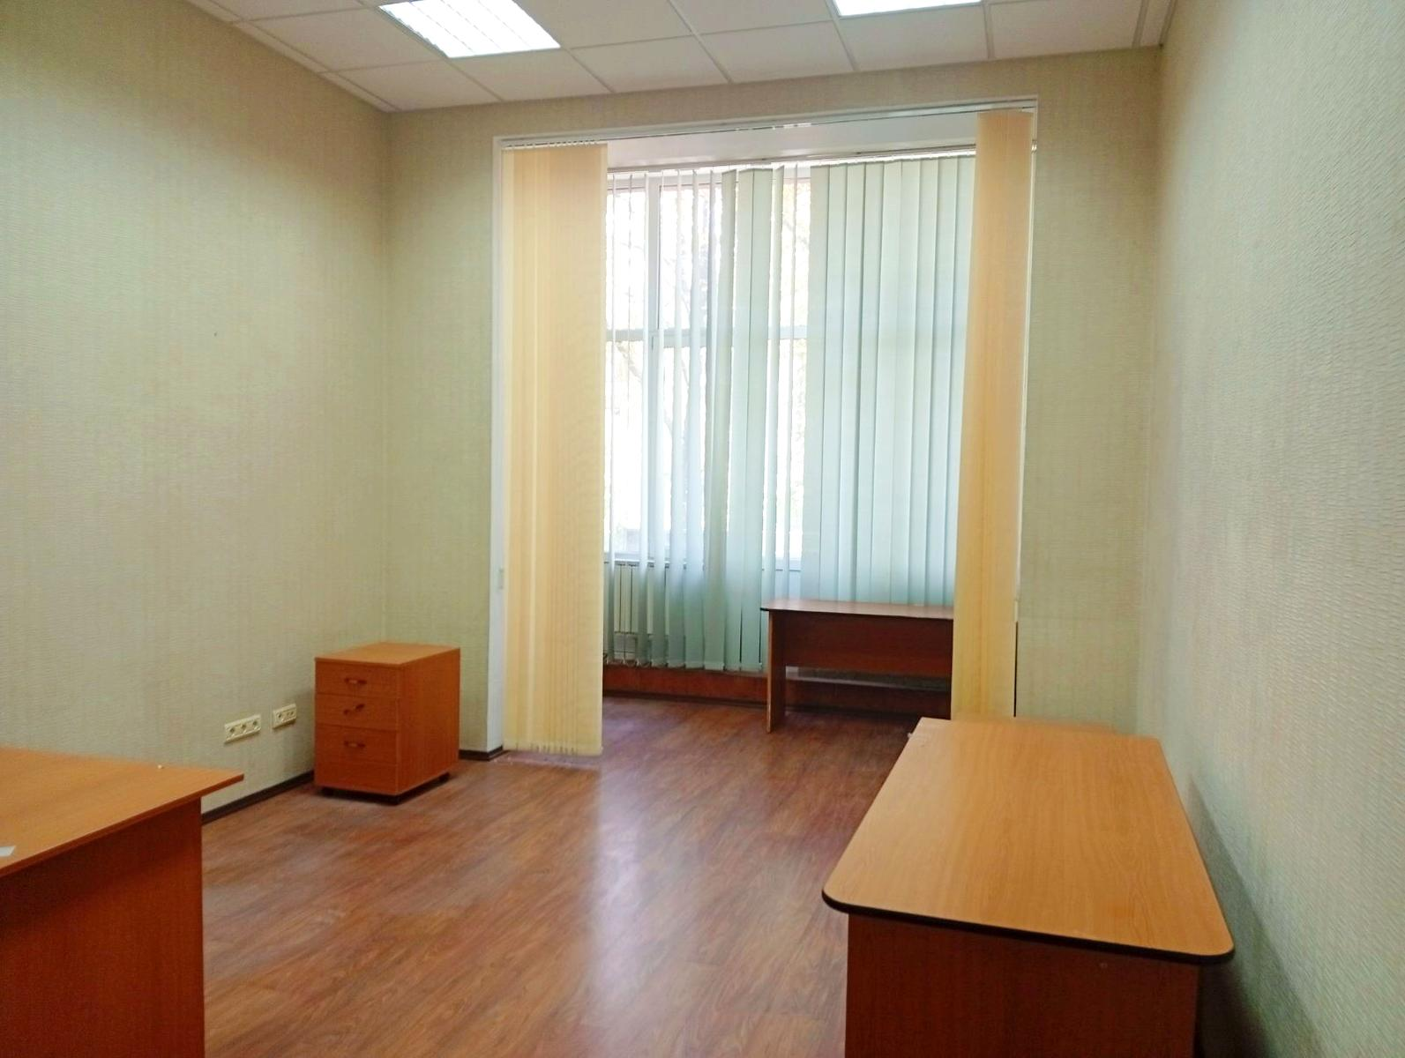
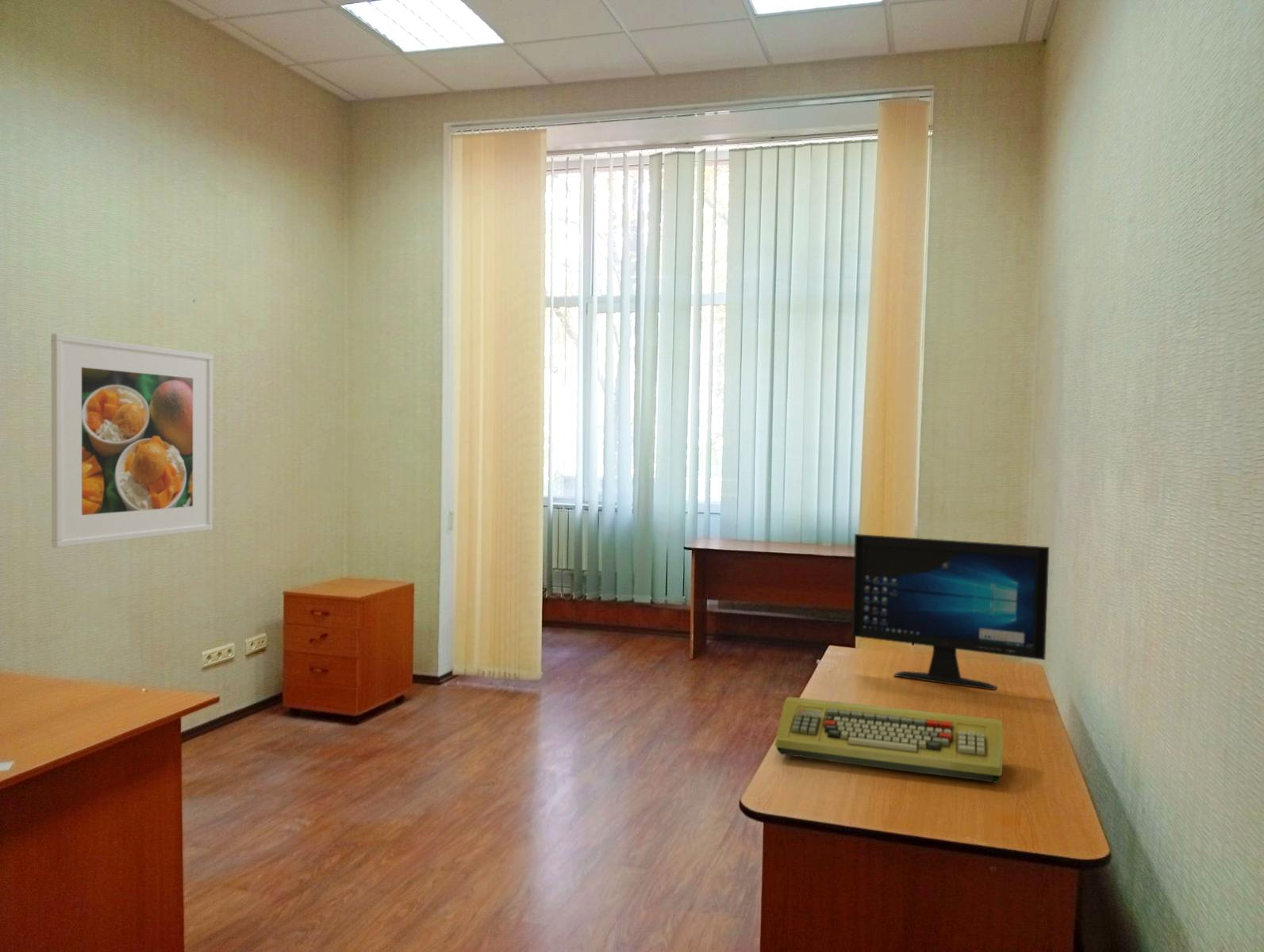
+ keyboard [774,696,1004,784]
+ computer monitor [851,533,1050,691]
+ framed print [50,332,213,549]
